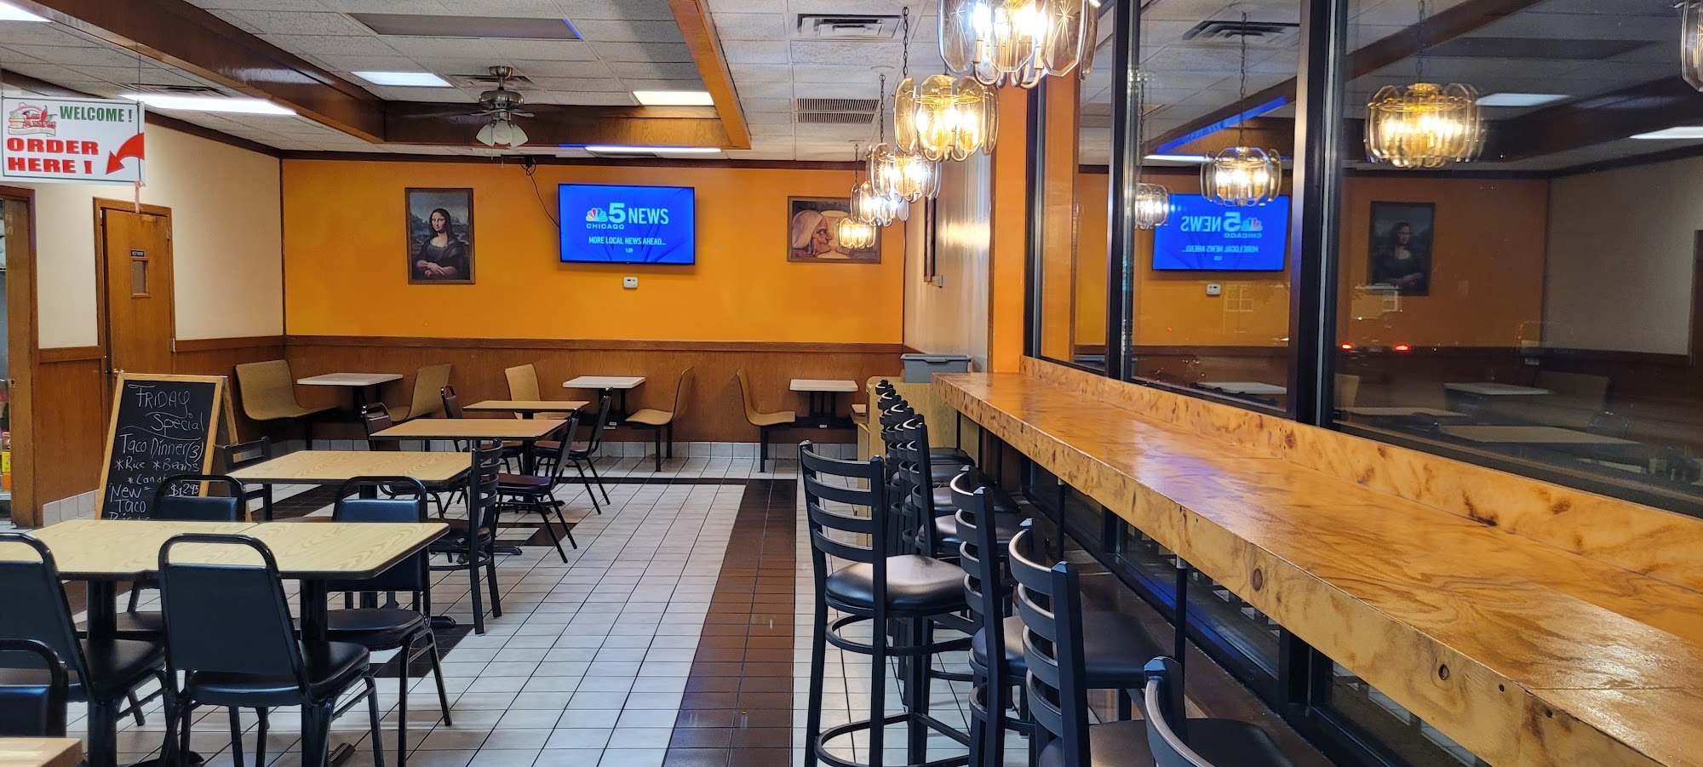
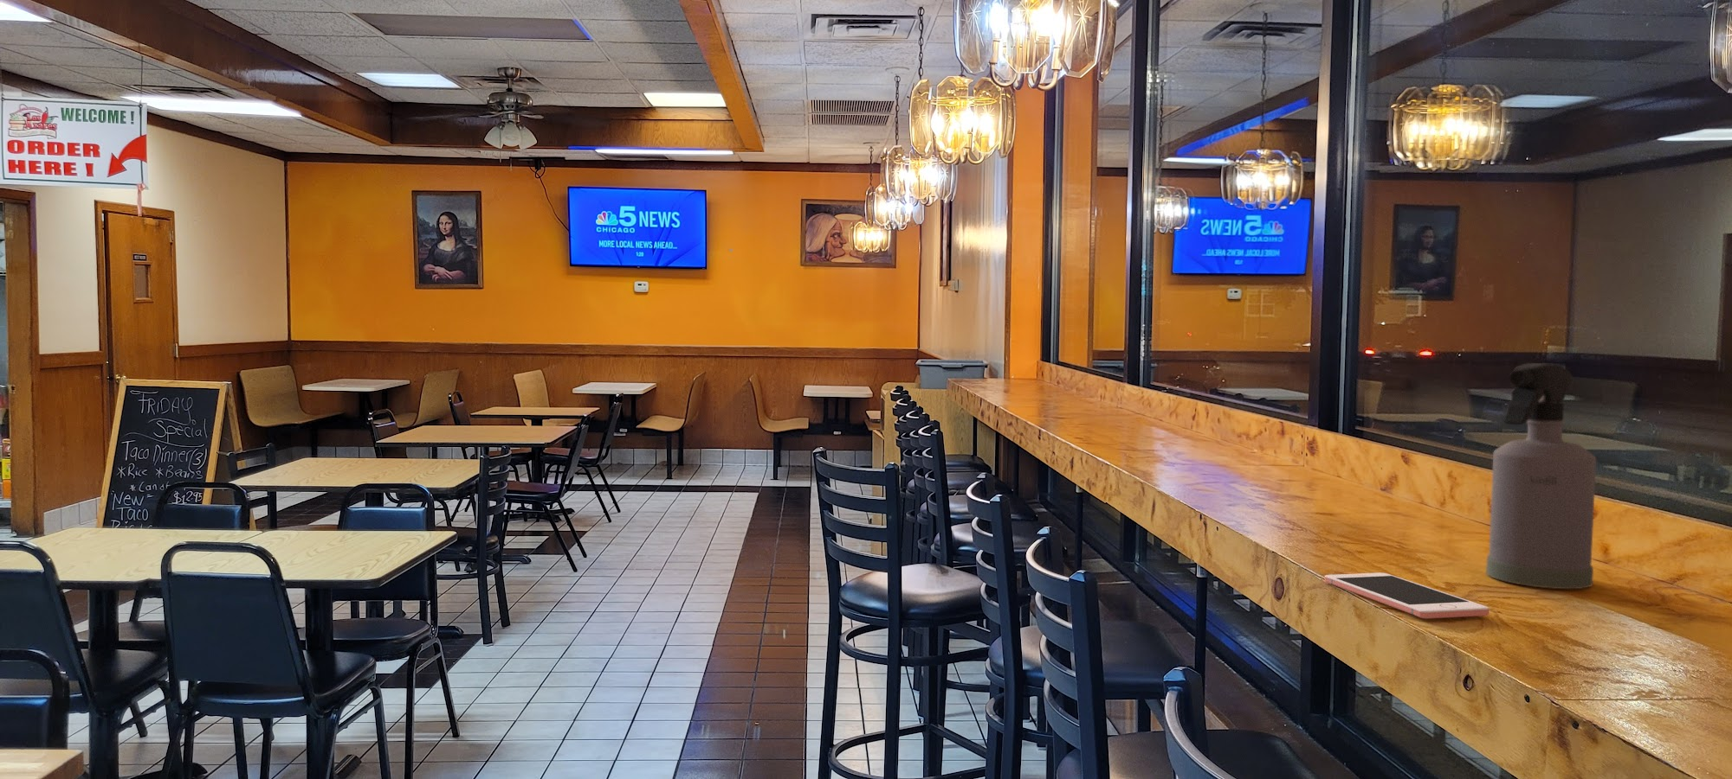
+ cell phone [1324,572,1489,619]
+ spray bottle [1486,362,1597,589]
